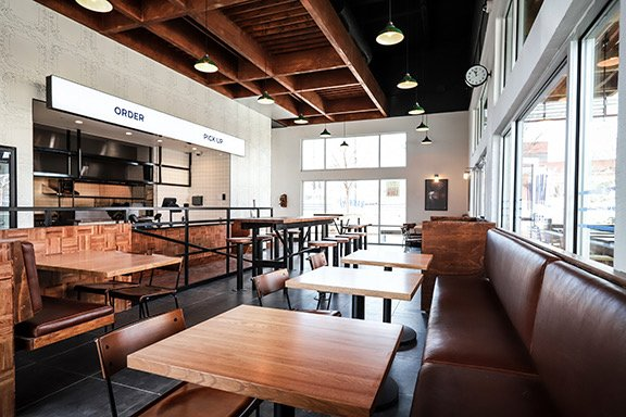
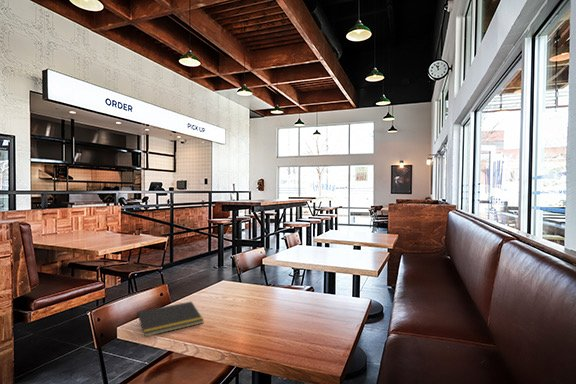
+ notepad [135,300,205,338]
